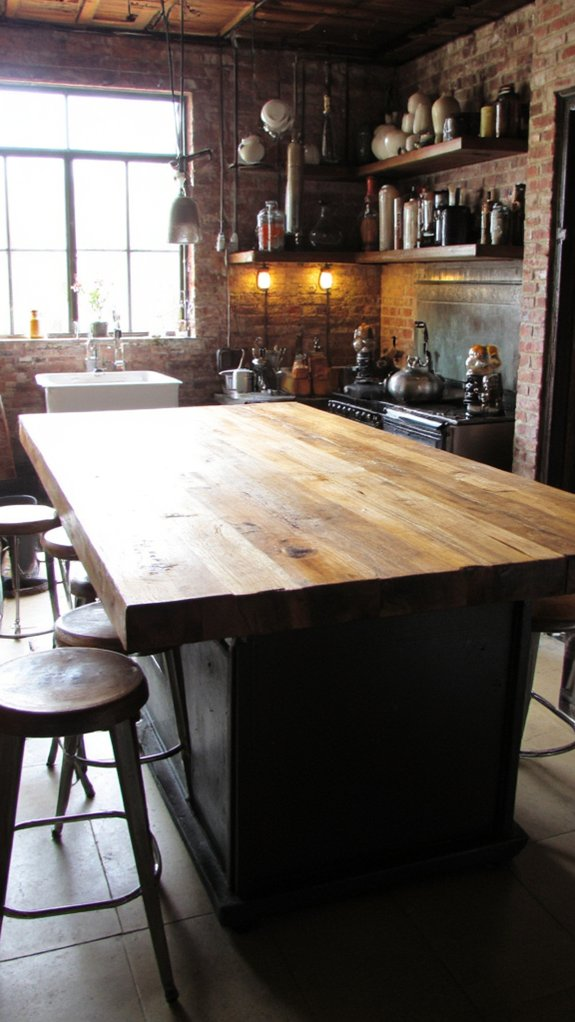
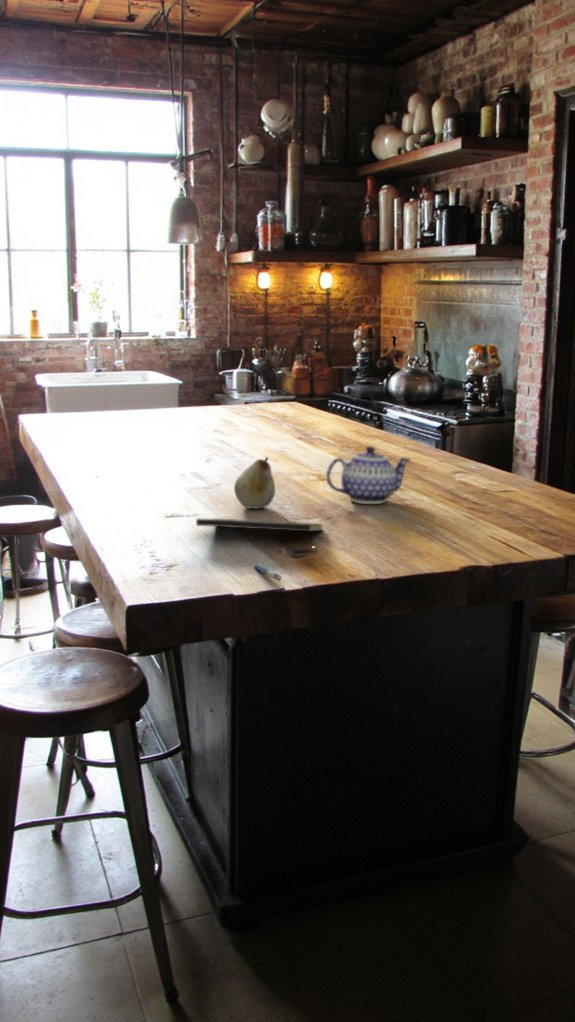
+ pen [254,563,283,582]
+ notepad [195,517,324,545]
+ teapot [325,445,412,505]
+ fruit [233,456,276,510]
